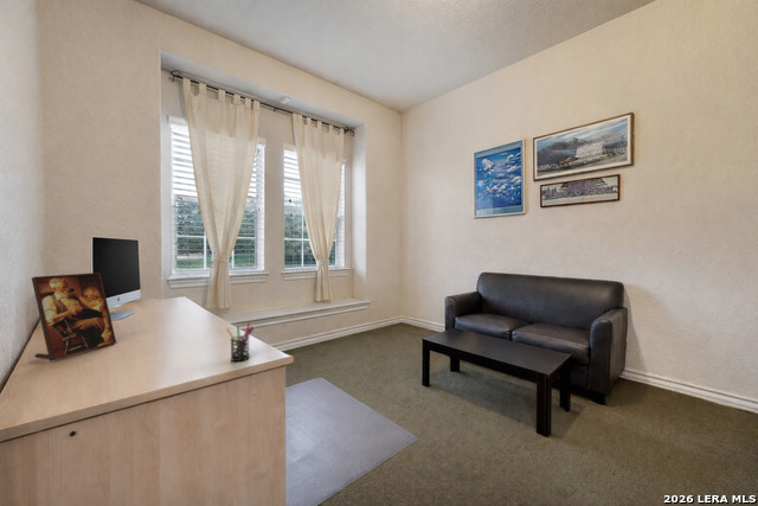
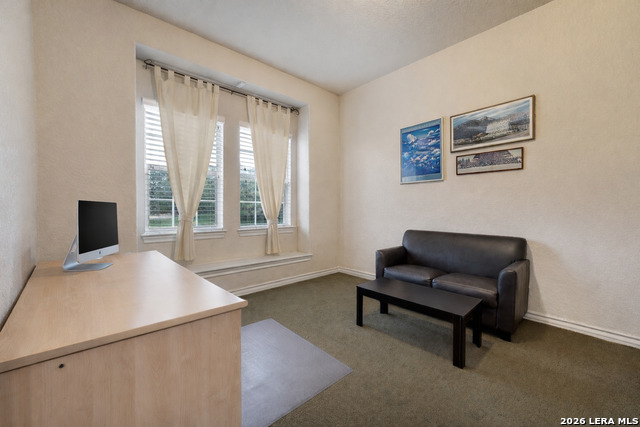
- pen holder [225,321,255,363]
- picture frame [31,271,117,361]
